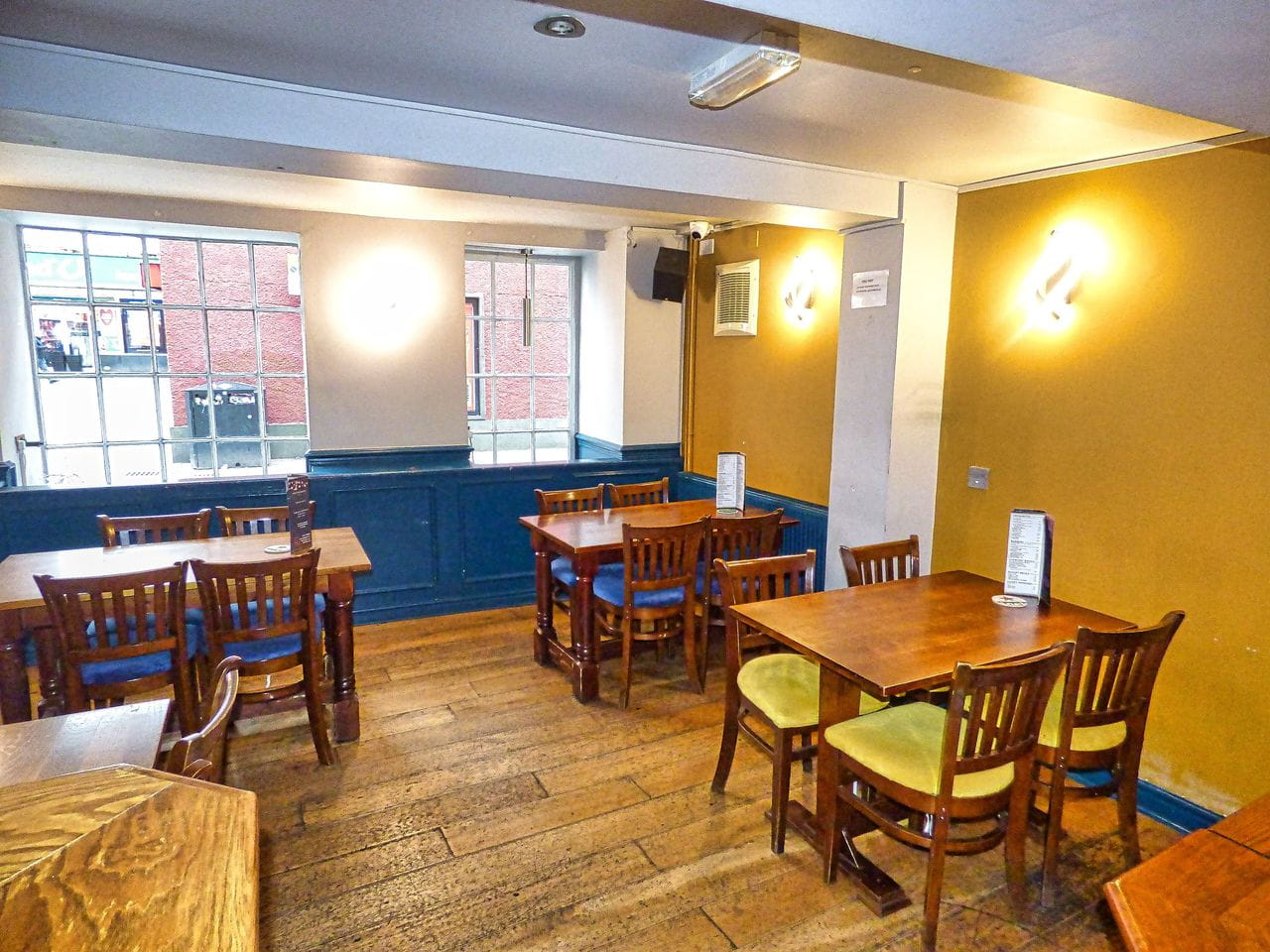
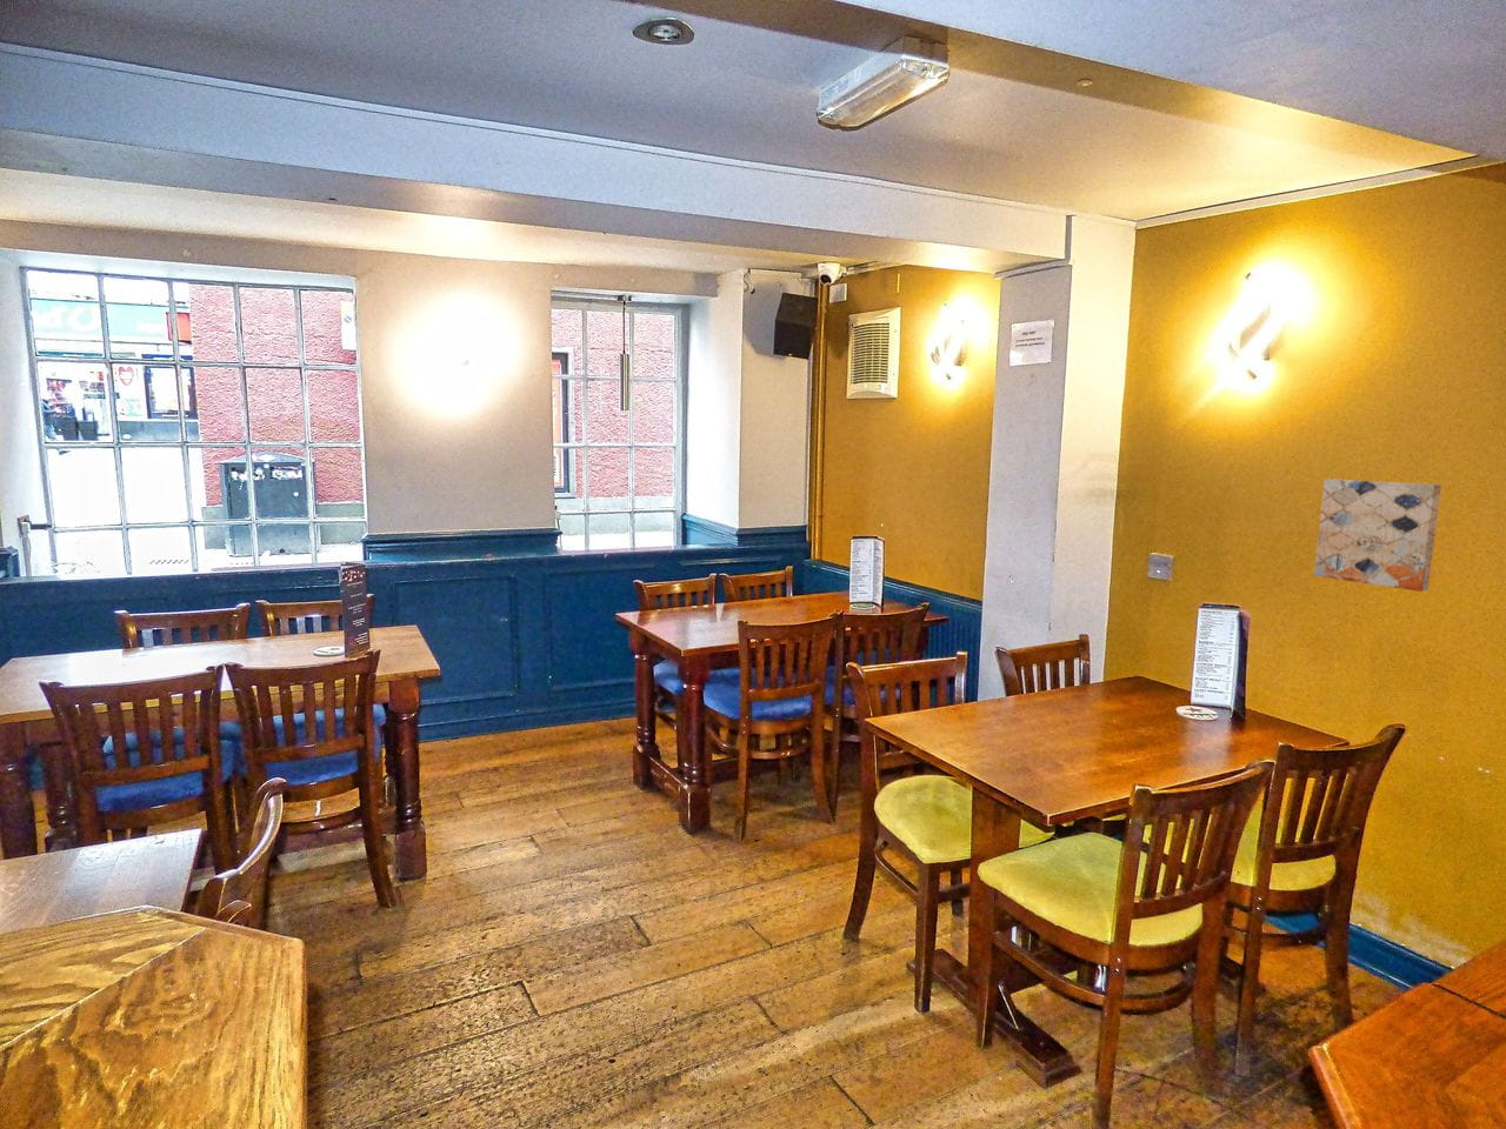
+ wall art [1313,479,1442,593]
